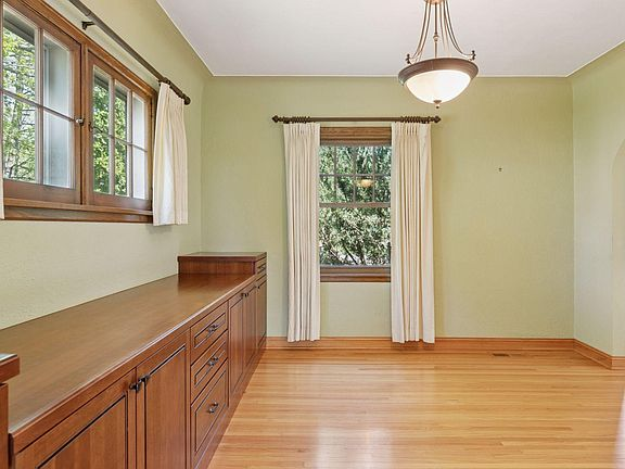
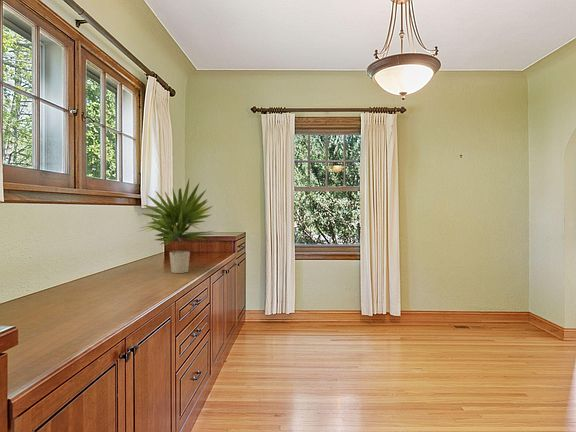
+ plant [137,179,219,274]
